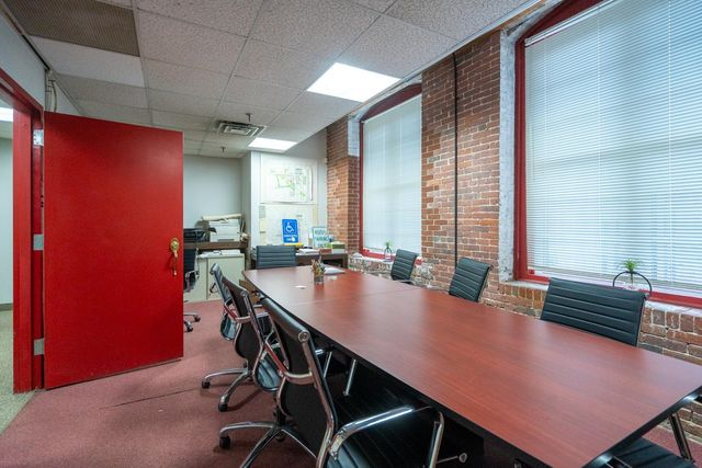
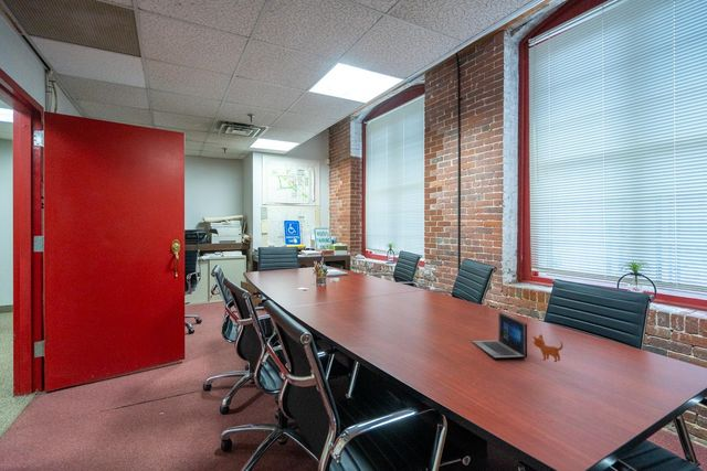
+ laptop [471,311,563,363]
